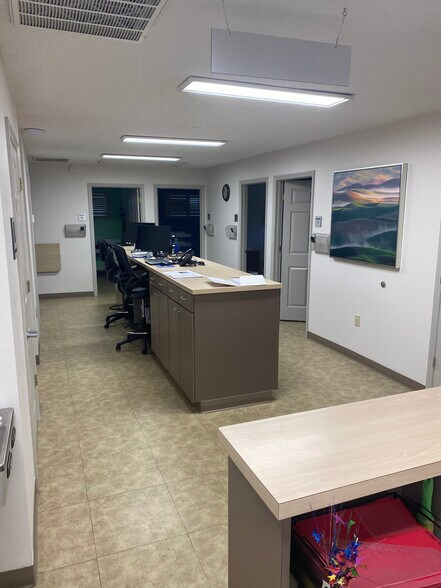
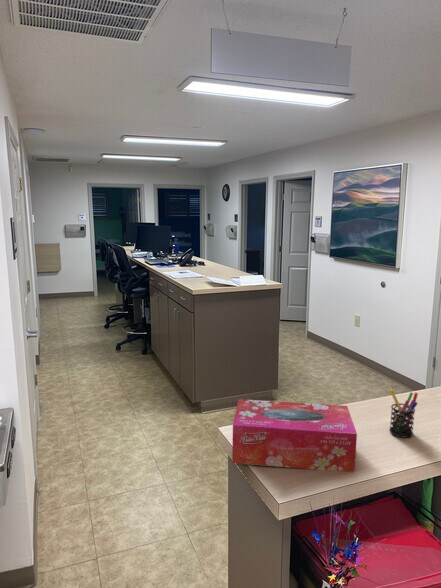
+ pen holder [388,388,419,439]
+ tissue box [231,398,358,473]
